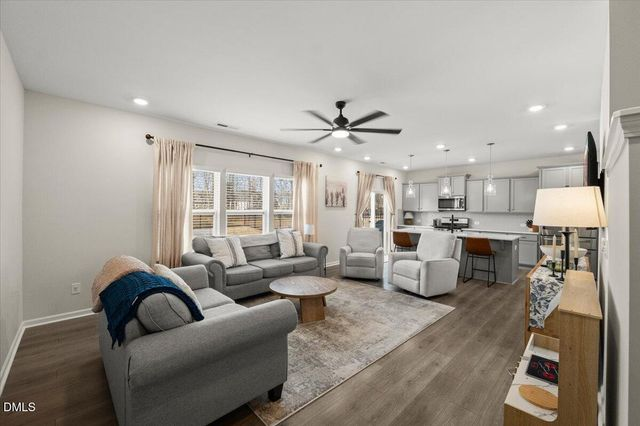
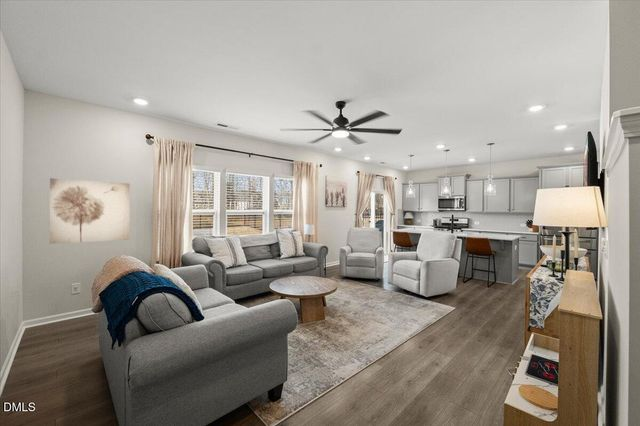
+ wall art [49,177,131,245]
